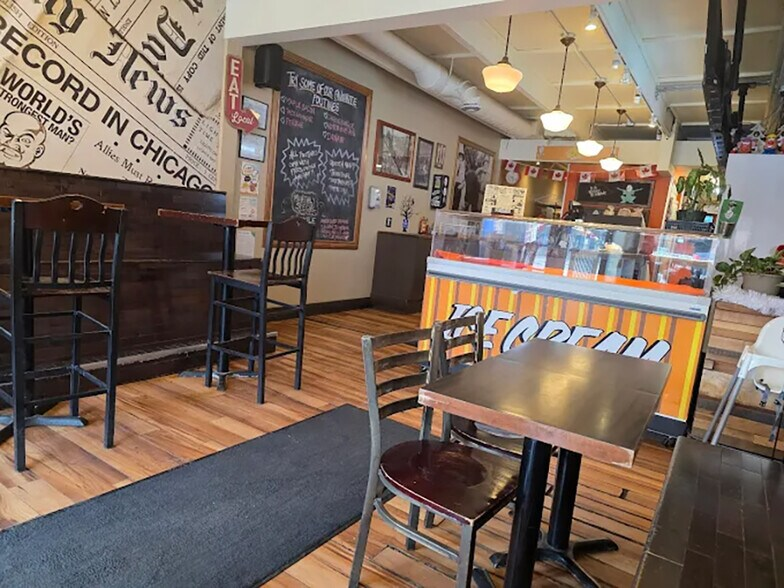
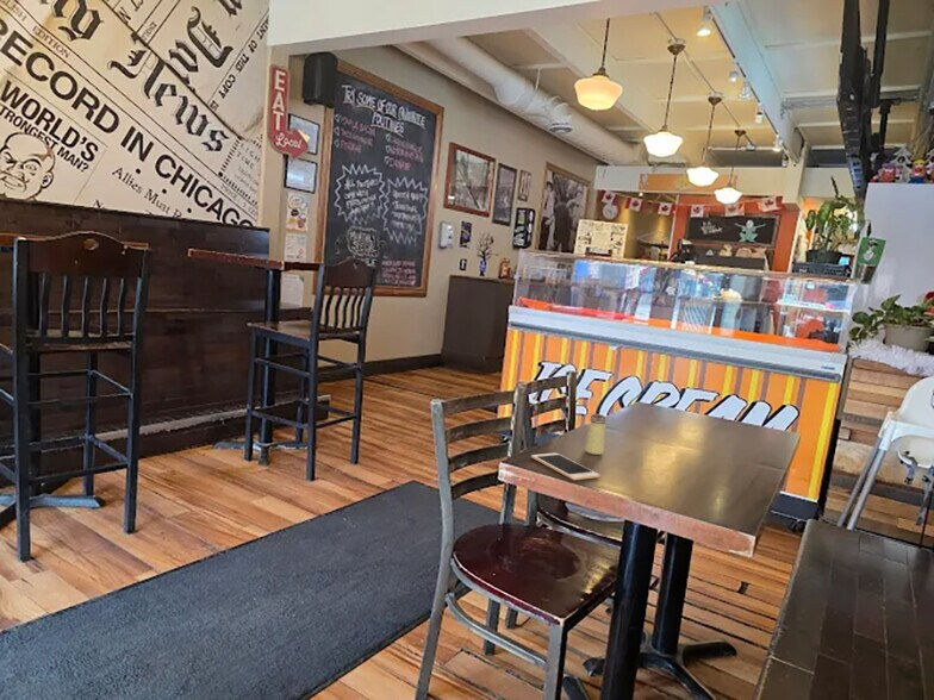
+ cell phone [530,452,600,481]
+ saltshaker [584,413,608,456]
